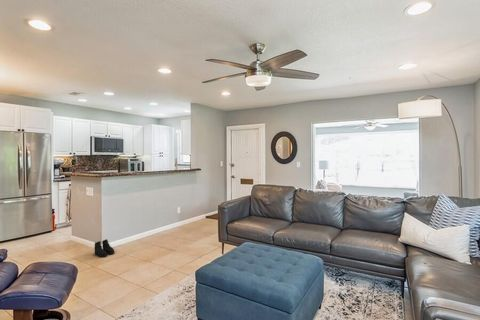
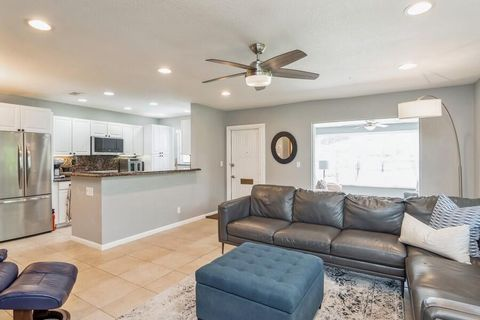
- boots [94,238,116,258]
